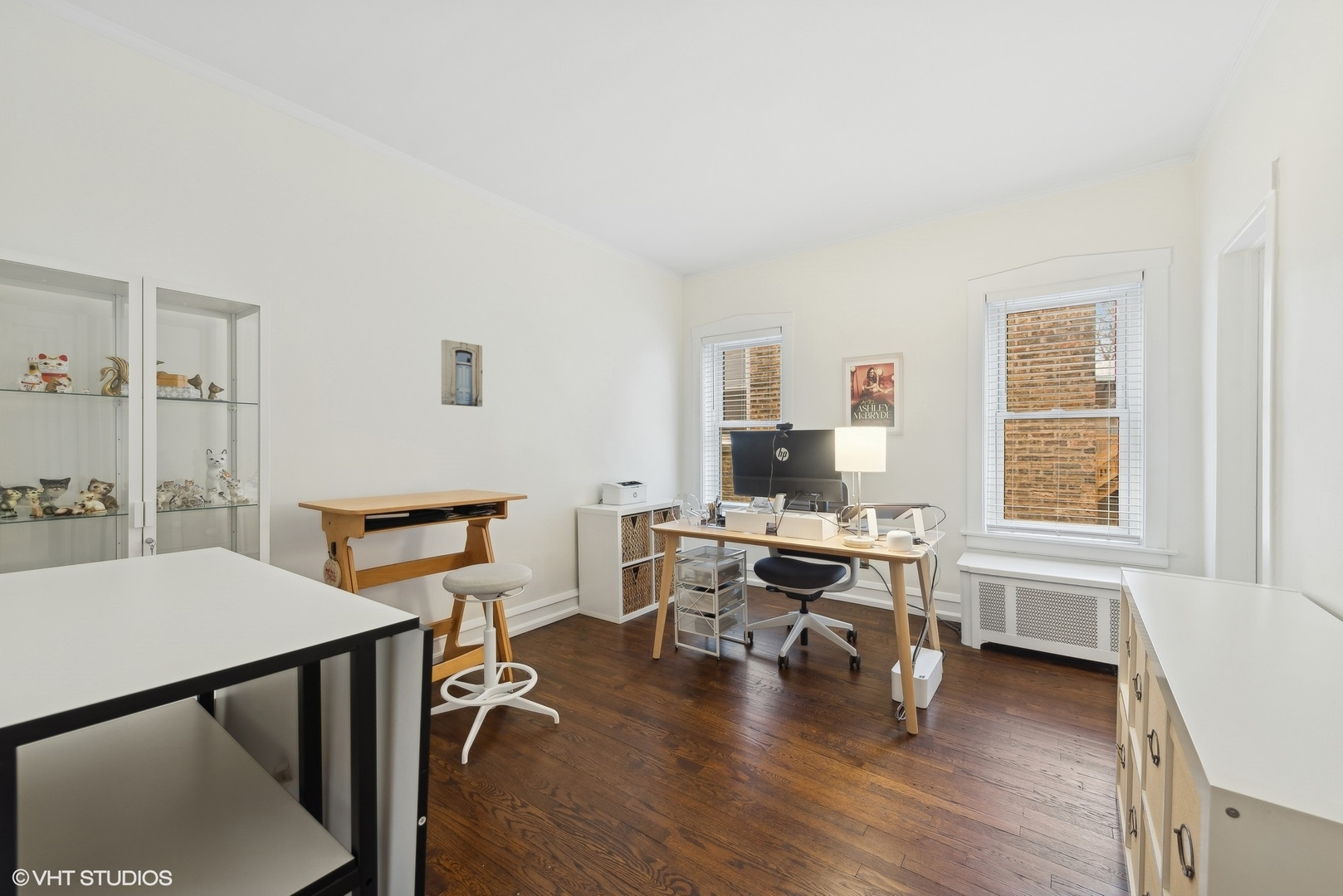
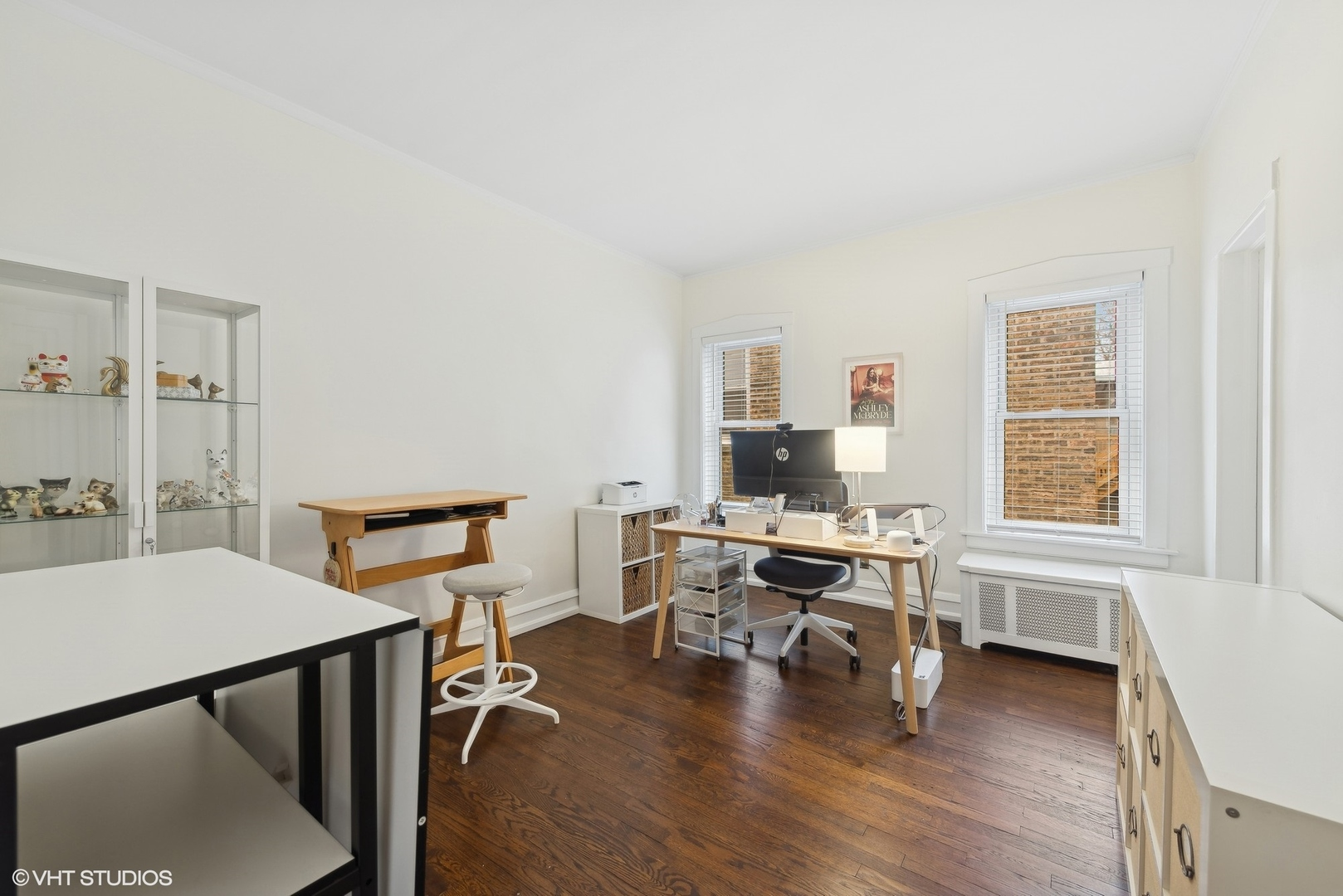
- wall art [441,338,483,407]
